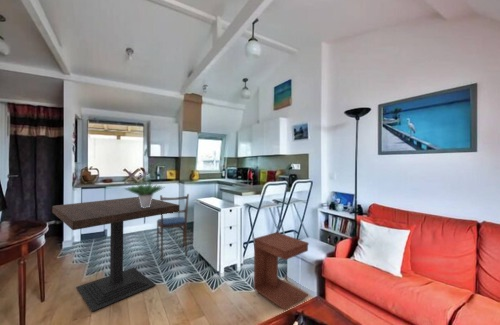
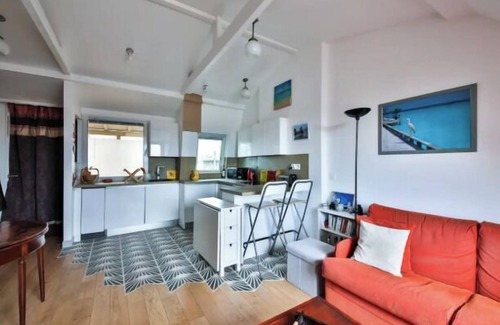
- potted plant [123,157,165,208]
- side table [253,231,310,311]
- dining table [51,196,180,313]
- dining chair [156,193,190,261]
